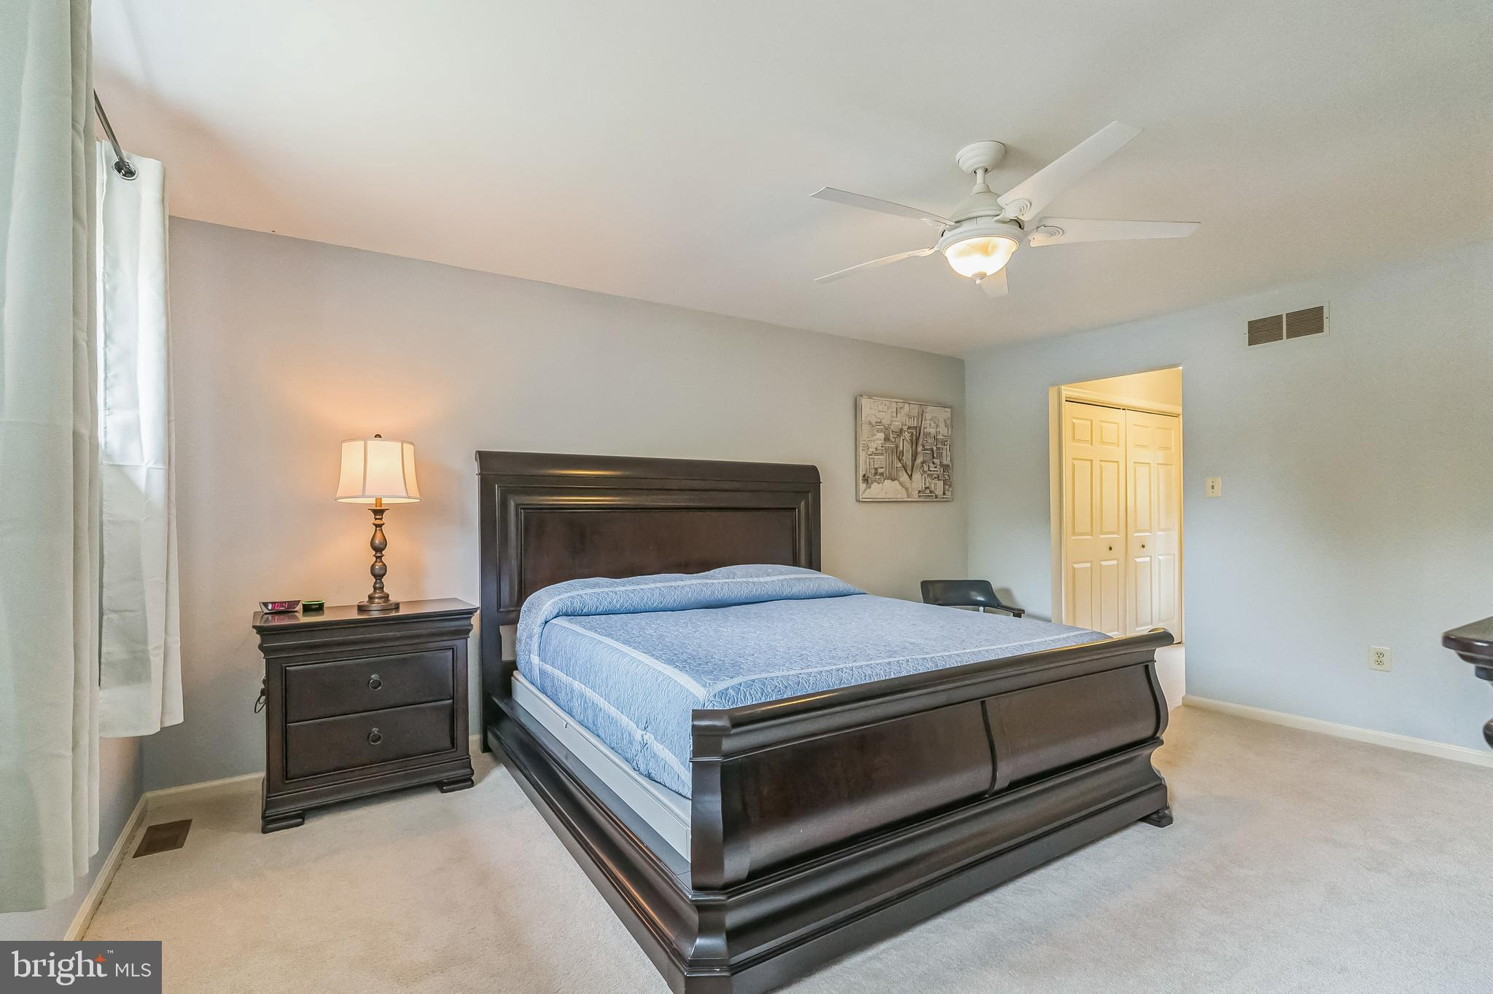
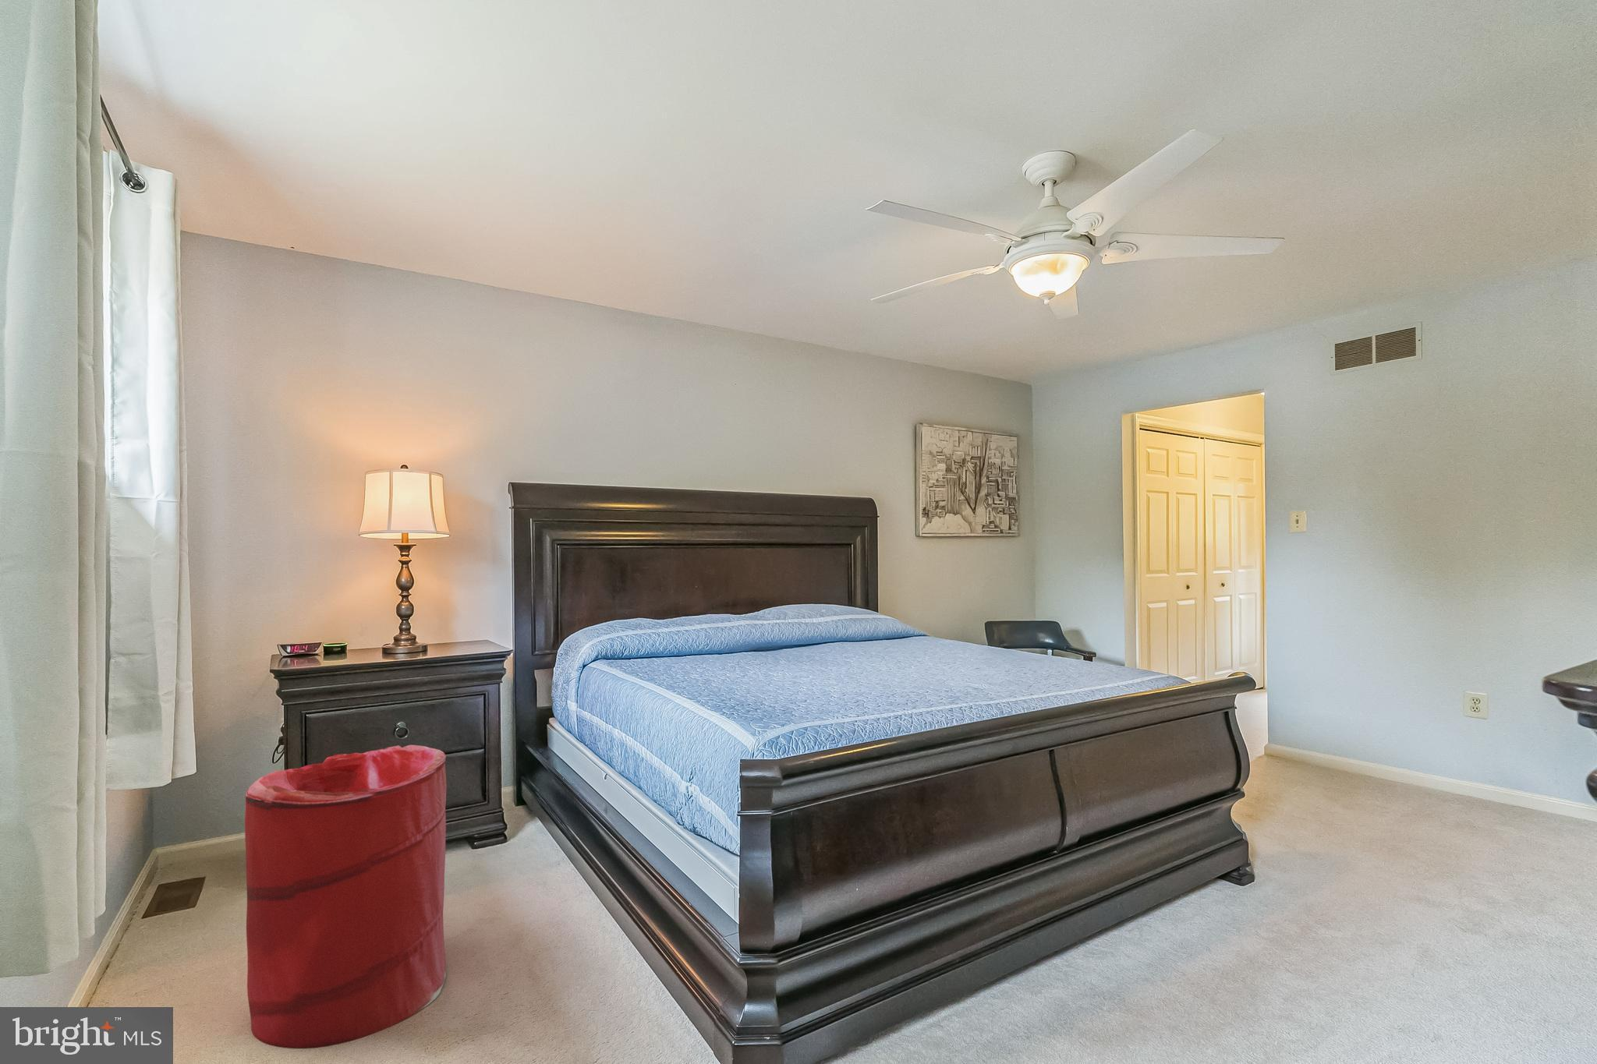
+ laundry hamper [245,745,448,1050]
